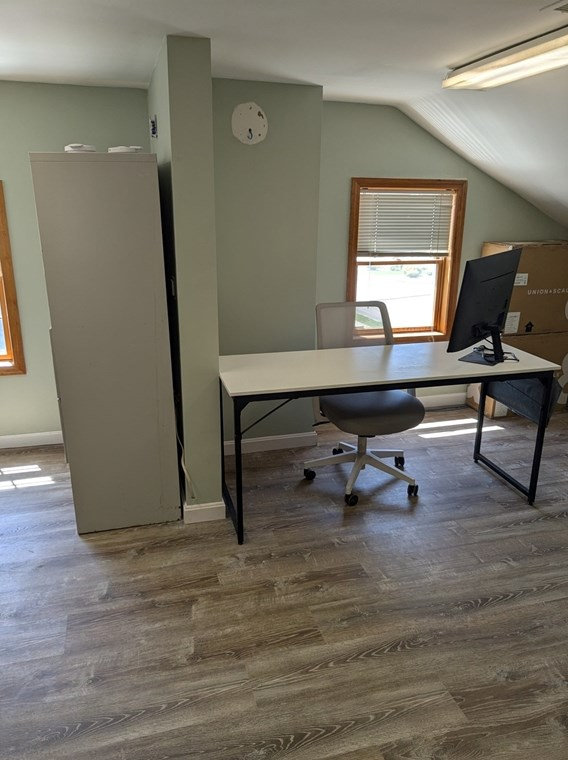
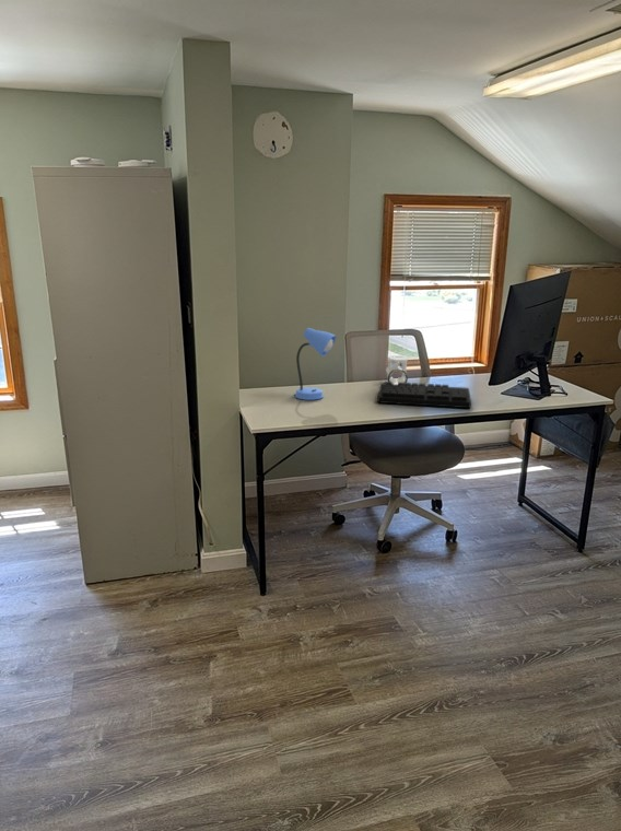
+ pipe fitting [386,354,409,384]
+ desk lamp [293,327,337,401]
+ keyboard [376,381,472,409]
